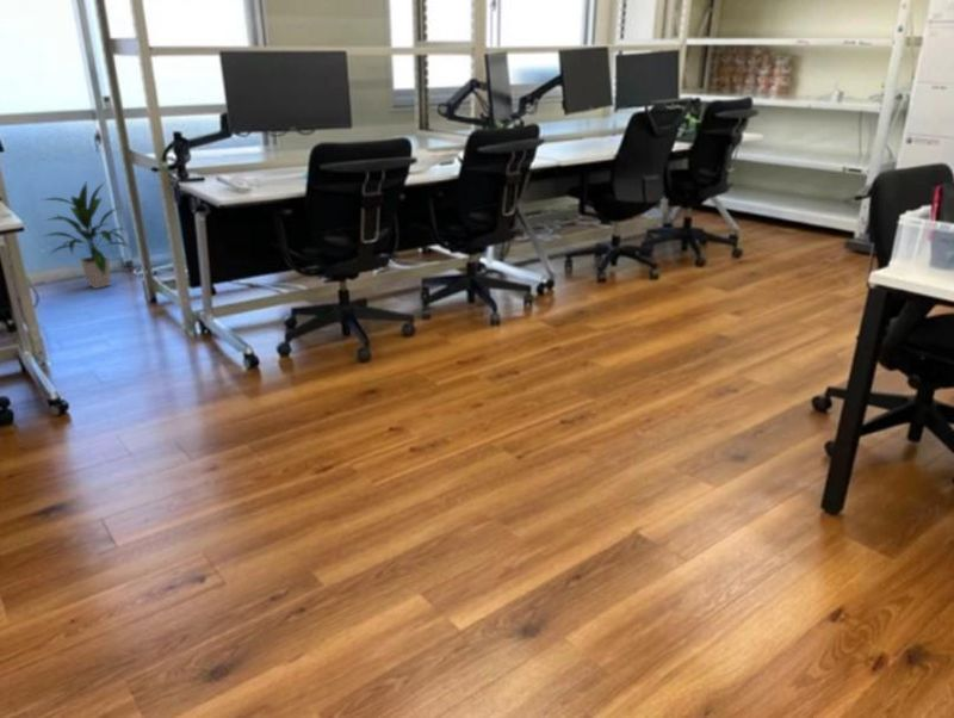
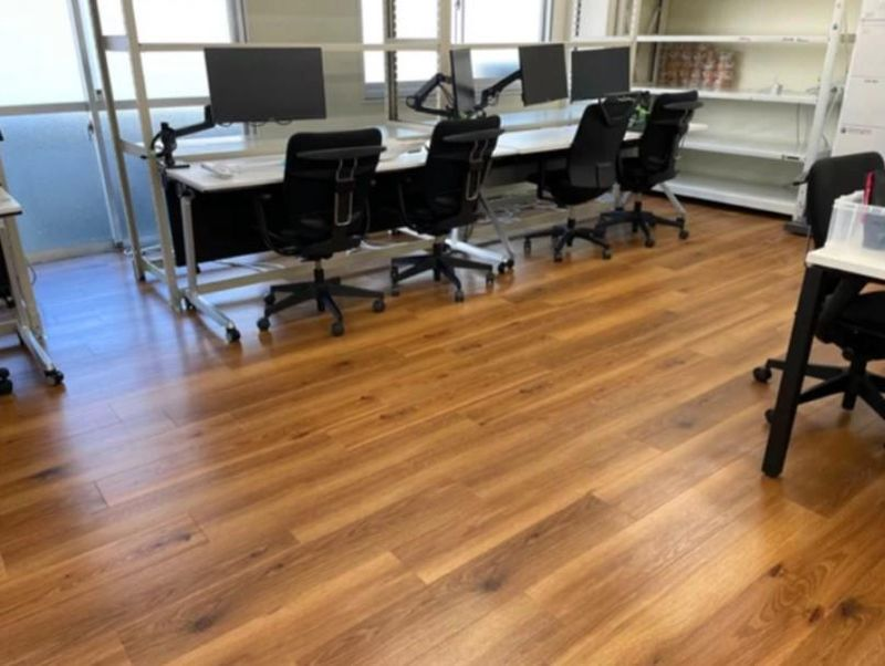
- indoor plant [41,180,131,290]
